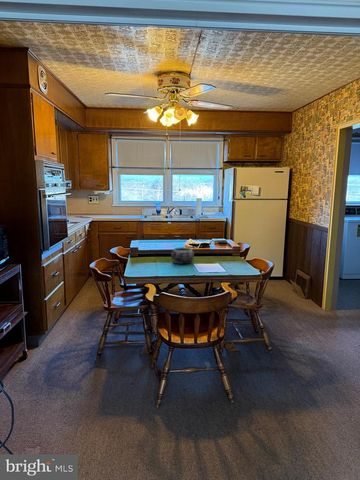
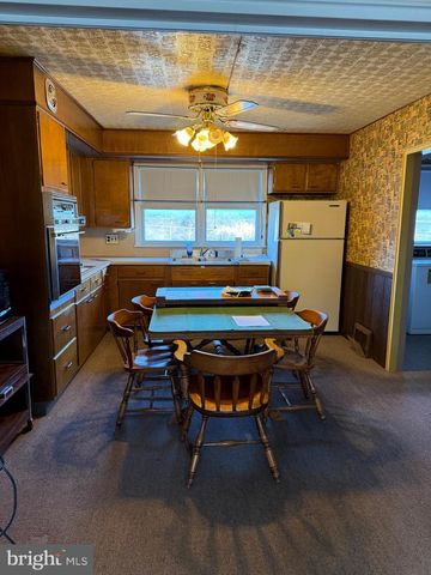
- decorative bowl [170,246,195,265]
